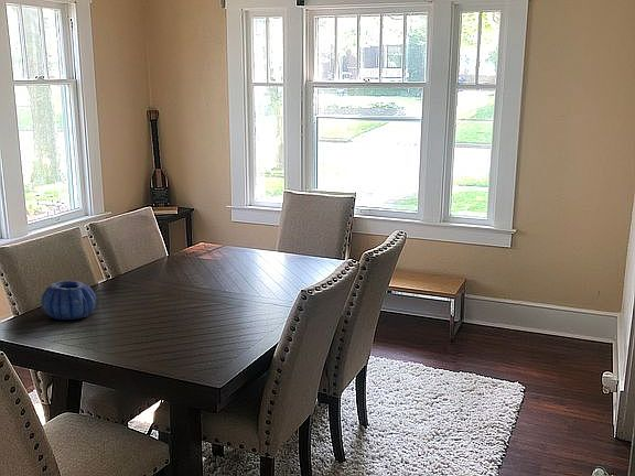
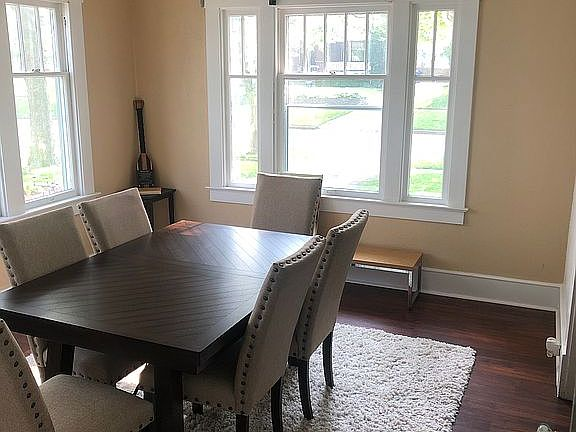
- decorative bowl [40,280,97,321]
